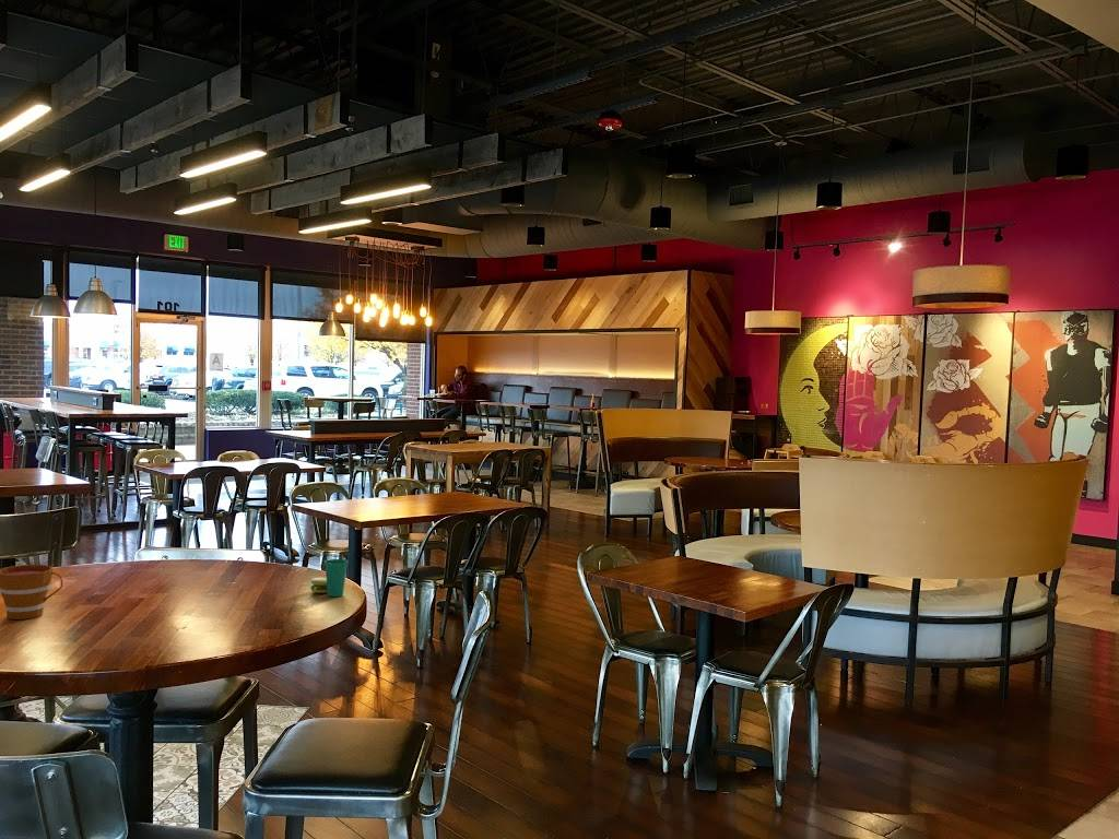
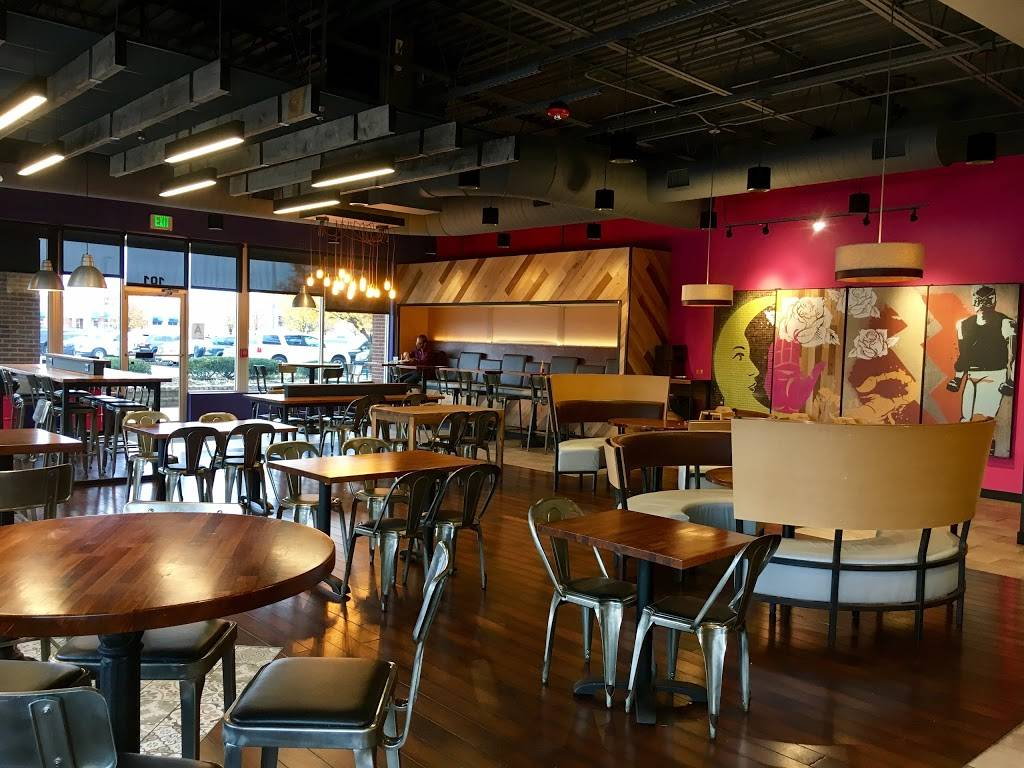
- cup [308,558,349,598]
- cup [0,564,63,621]
